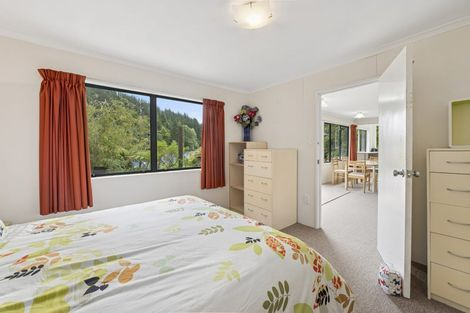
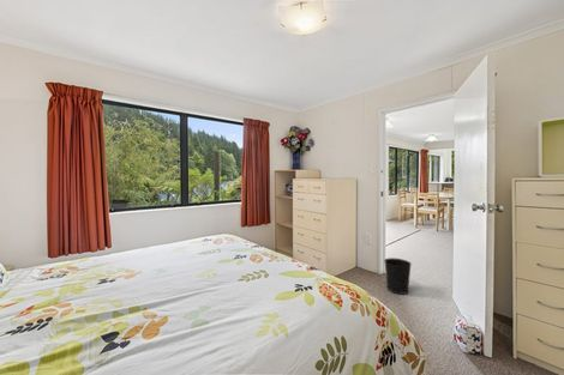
+ wastebasket [383,256,413,296]
